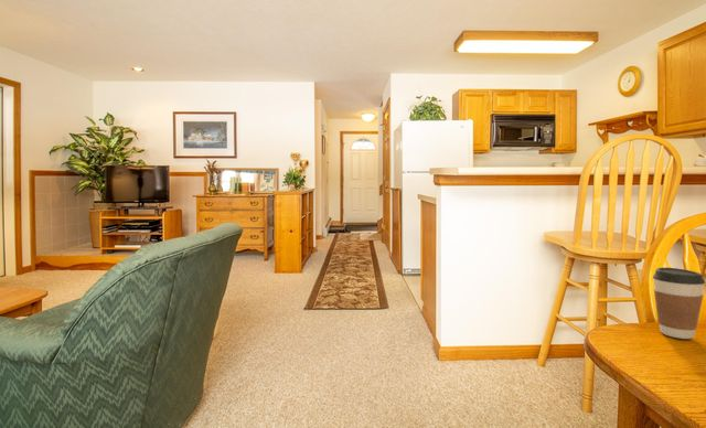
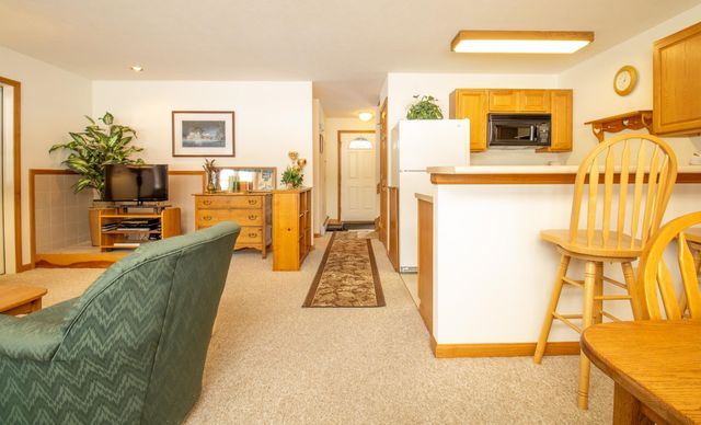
- coffee cup [652,267,706,340]
